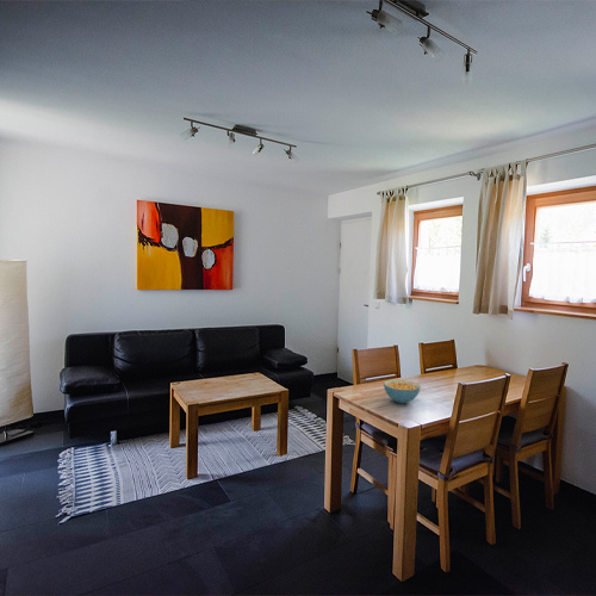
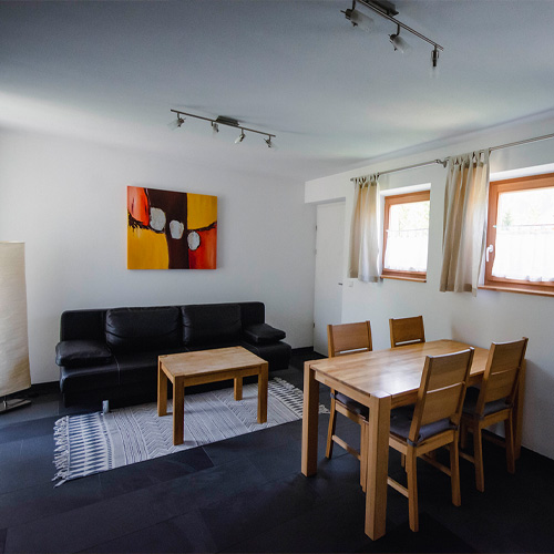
- cereal bowl [383,378,422,404]
